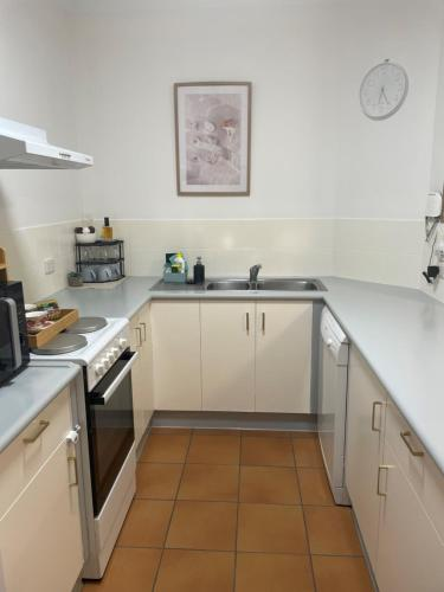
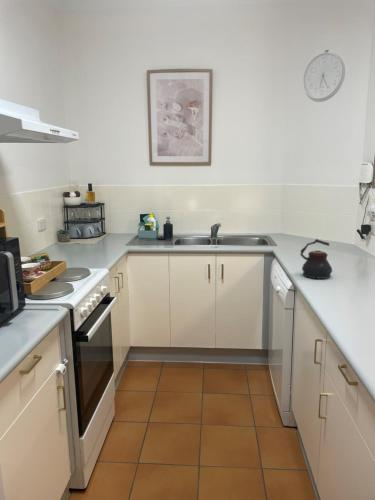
+ teapot [299,238,333,280]
